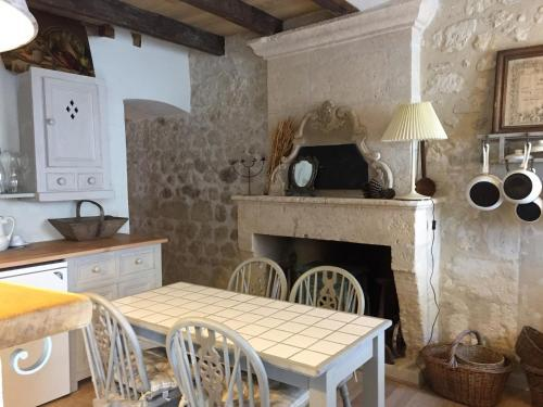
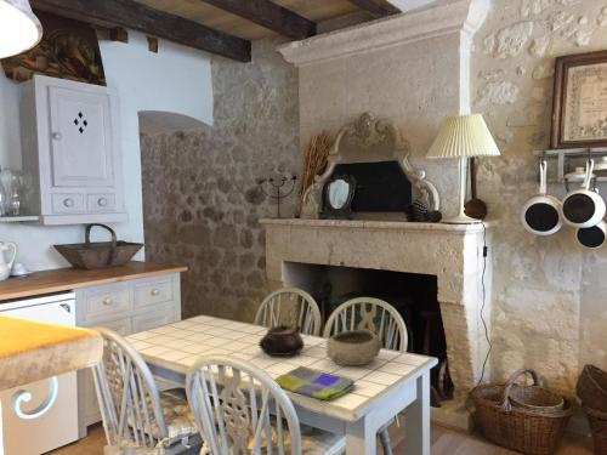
+ dish towel [273,364,358,402]
+ teapot [257,324,305,357]
+ bowl [324,329,382,366]
